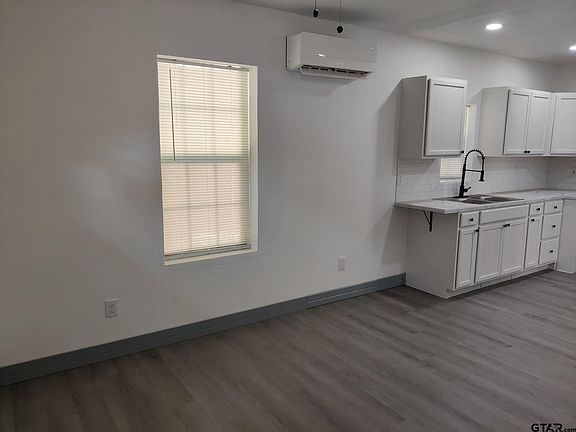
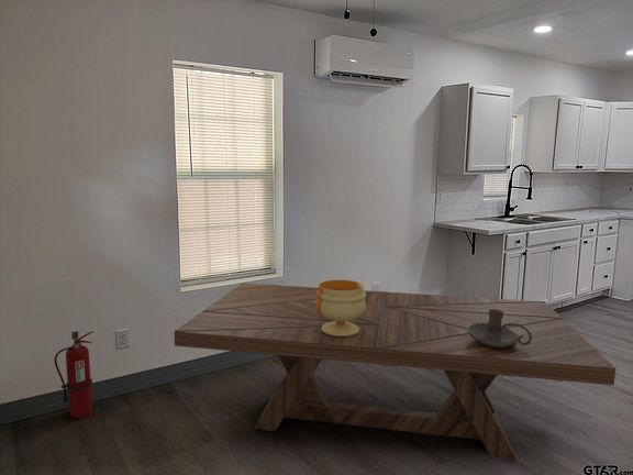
+ candle holder [468,309,532,347]
+ dining table [173,281,617,461]
+ fire extinguisher [54,330,95,419]
+ footed bowl [315,279,366,336]
